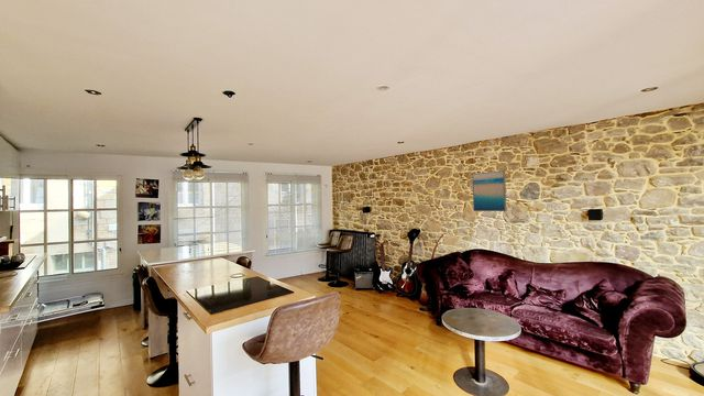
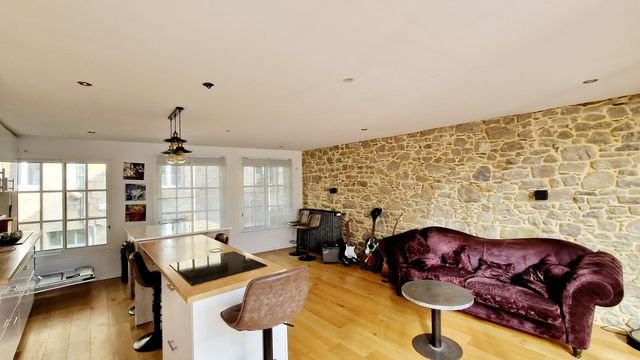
- wall art [471,169,507,212]
